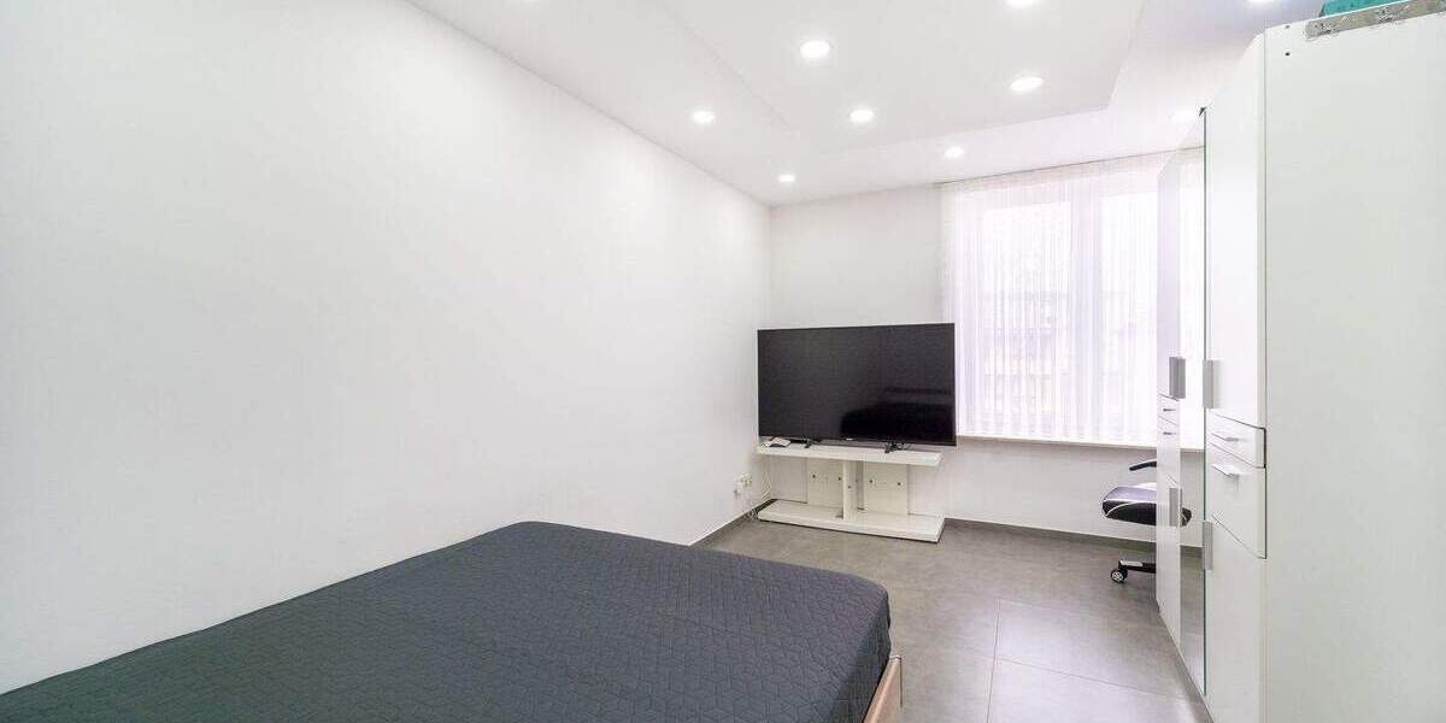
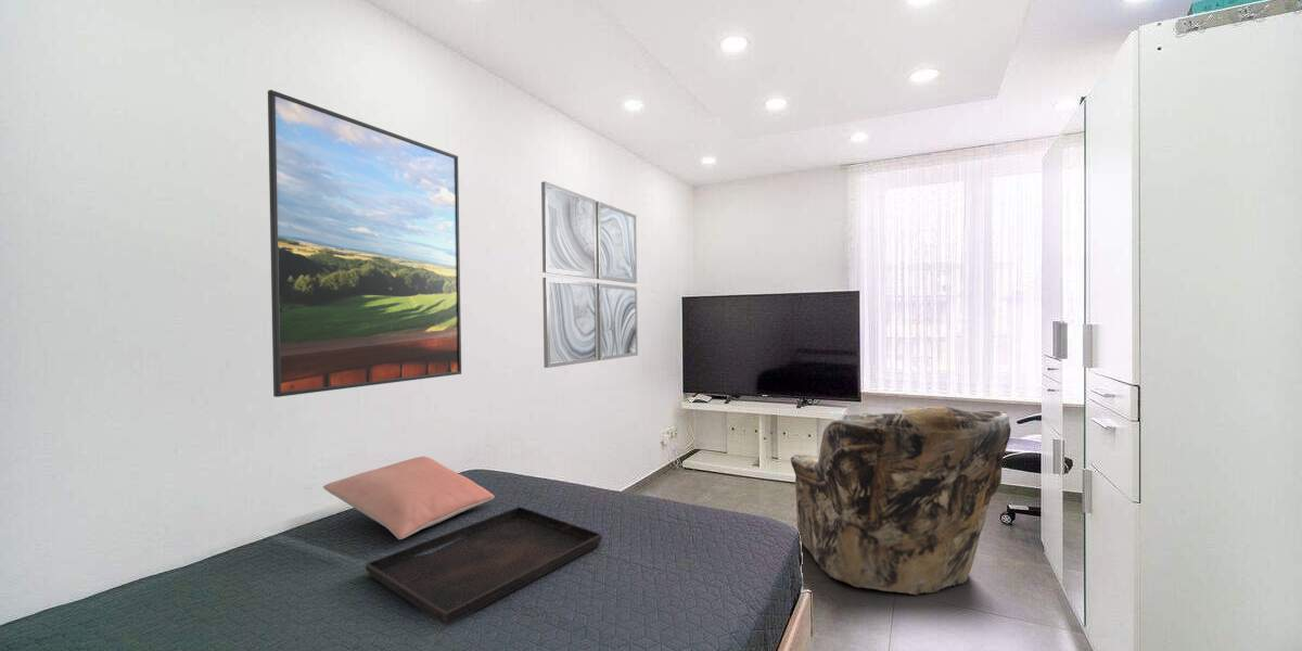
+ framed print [267,89,462,398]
+ wall art [540,180,639,369]
+ pillow [322,456,496,540]
+ armchair [789,406,1012,596]
+ serving tray [365,506,603,627]
